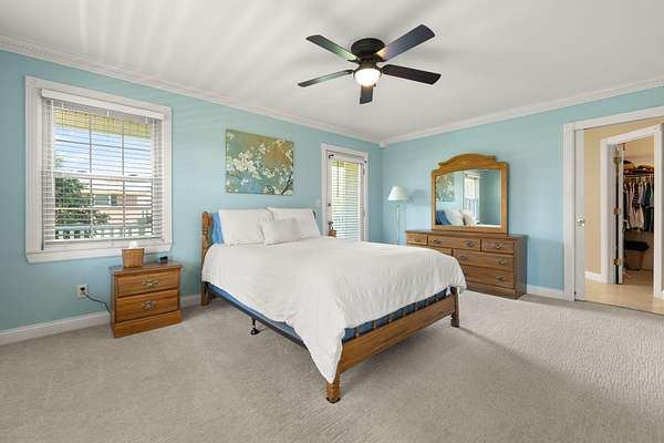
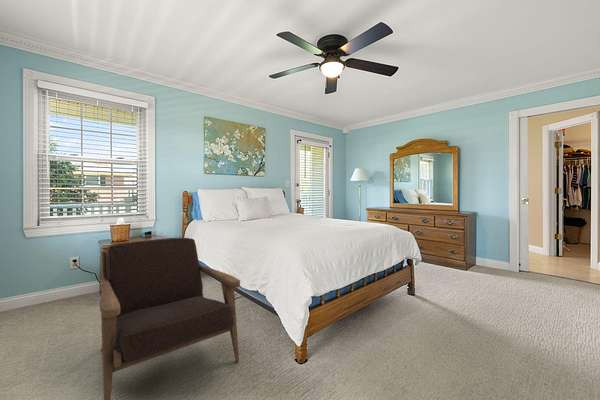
+ armchair [99,237,241,400]
